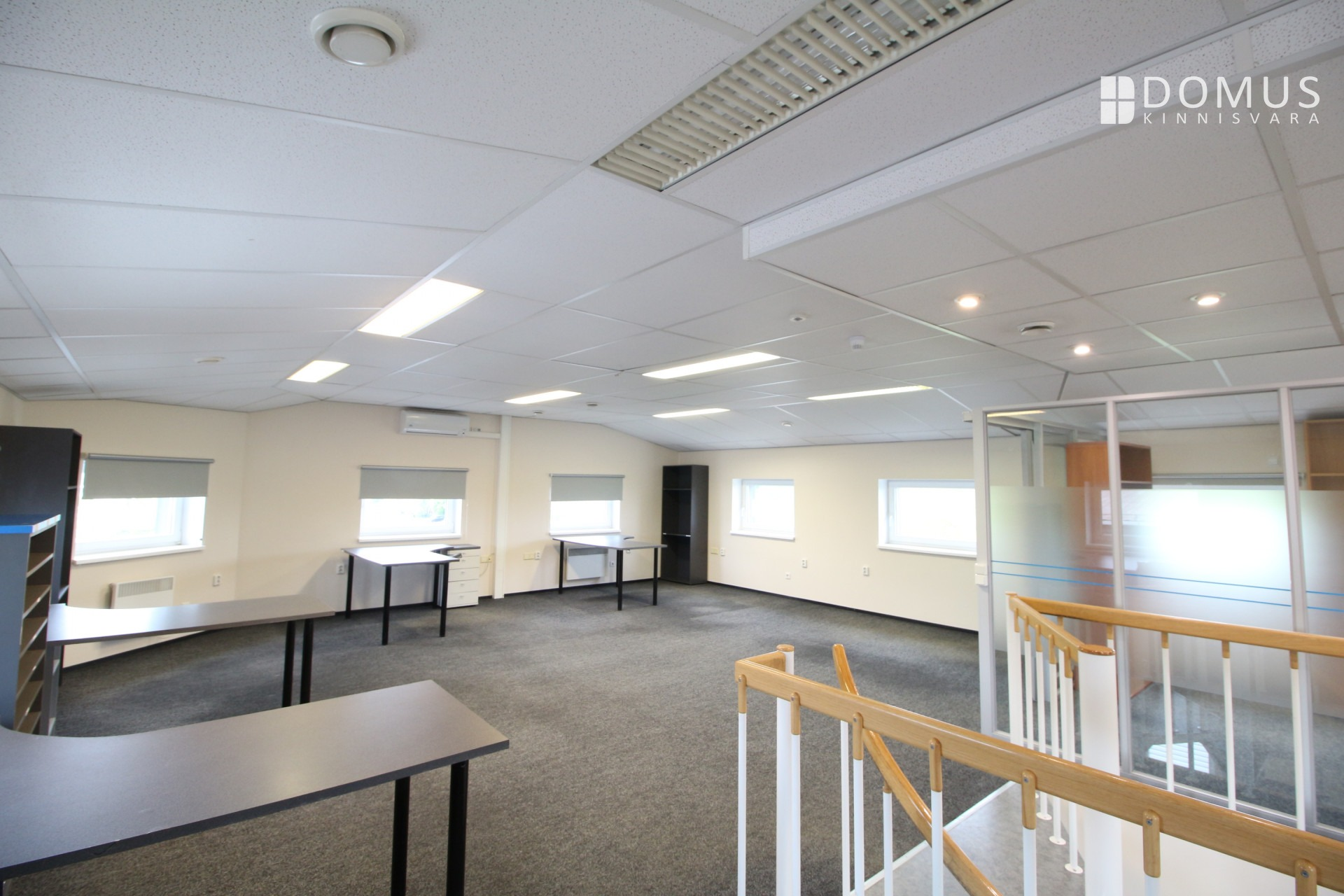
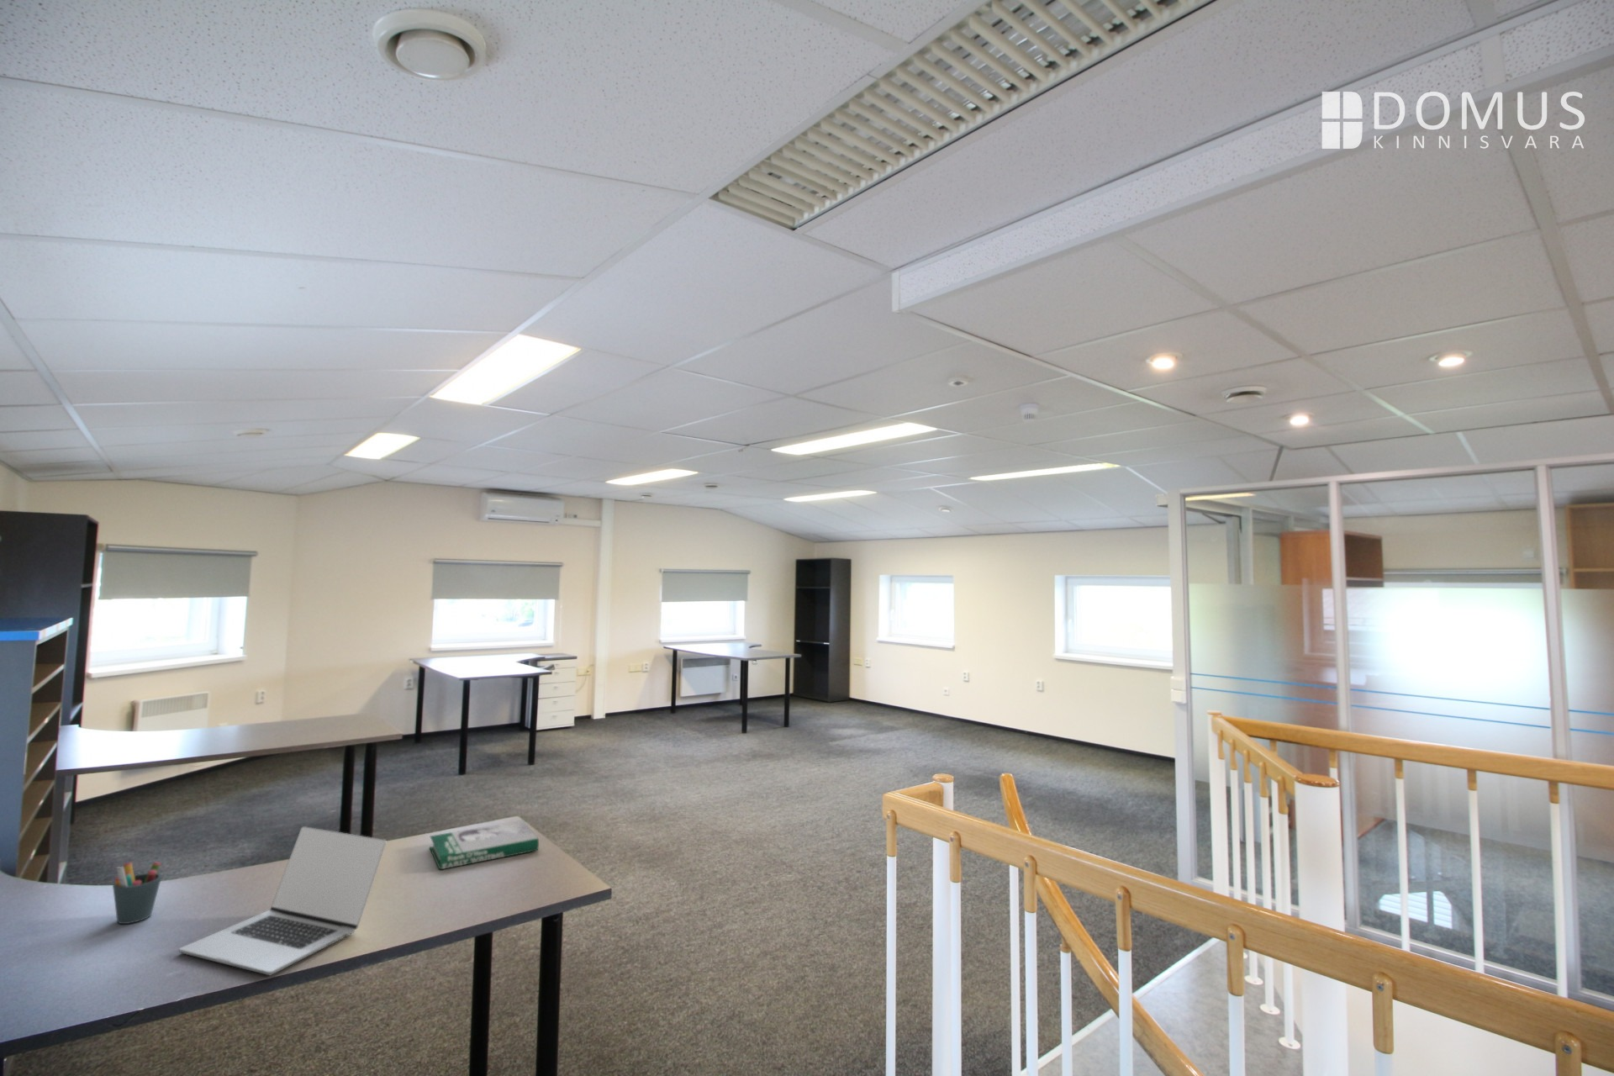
+ laptop [178,825,387,976]
+ book [429,819,539,869]
+ pen holder [112,861,163,925]
